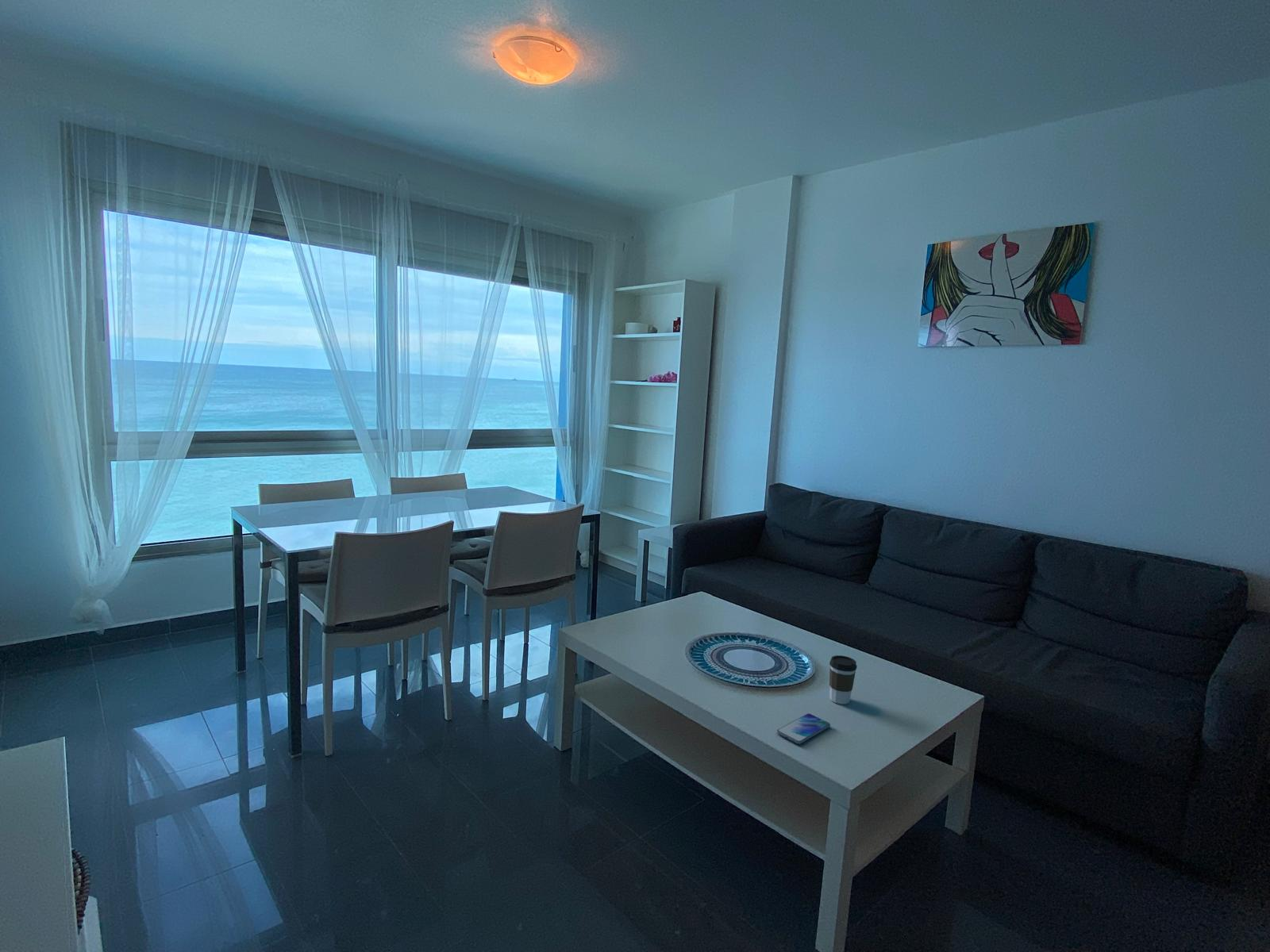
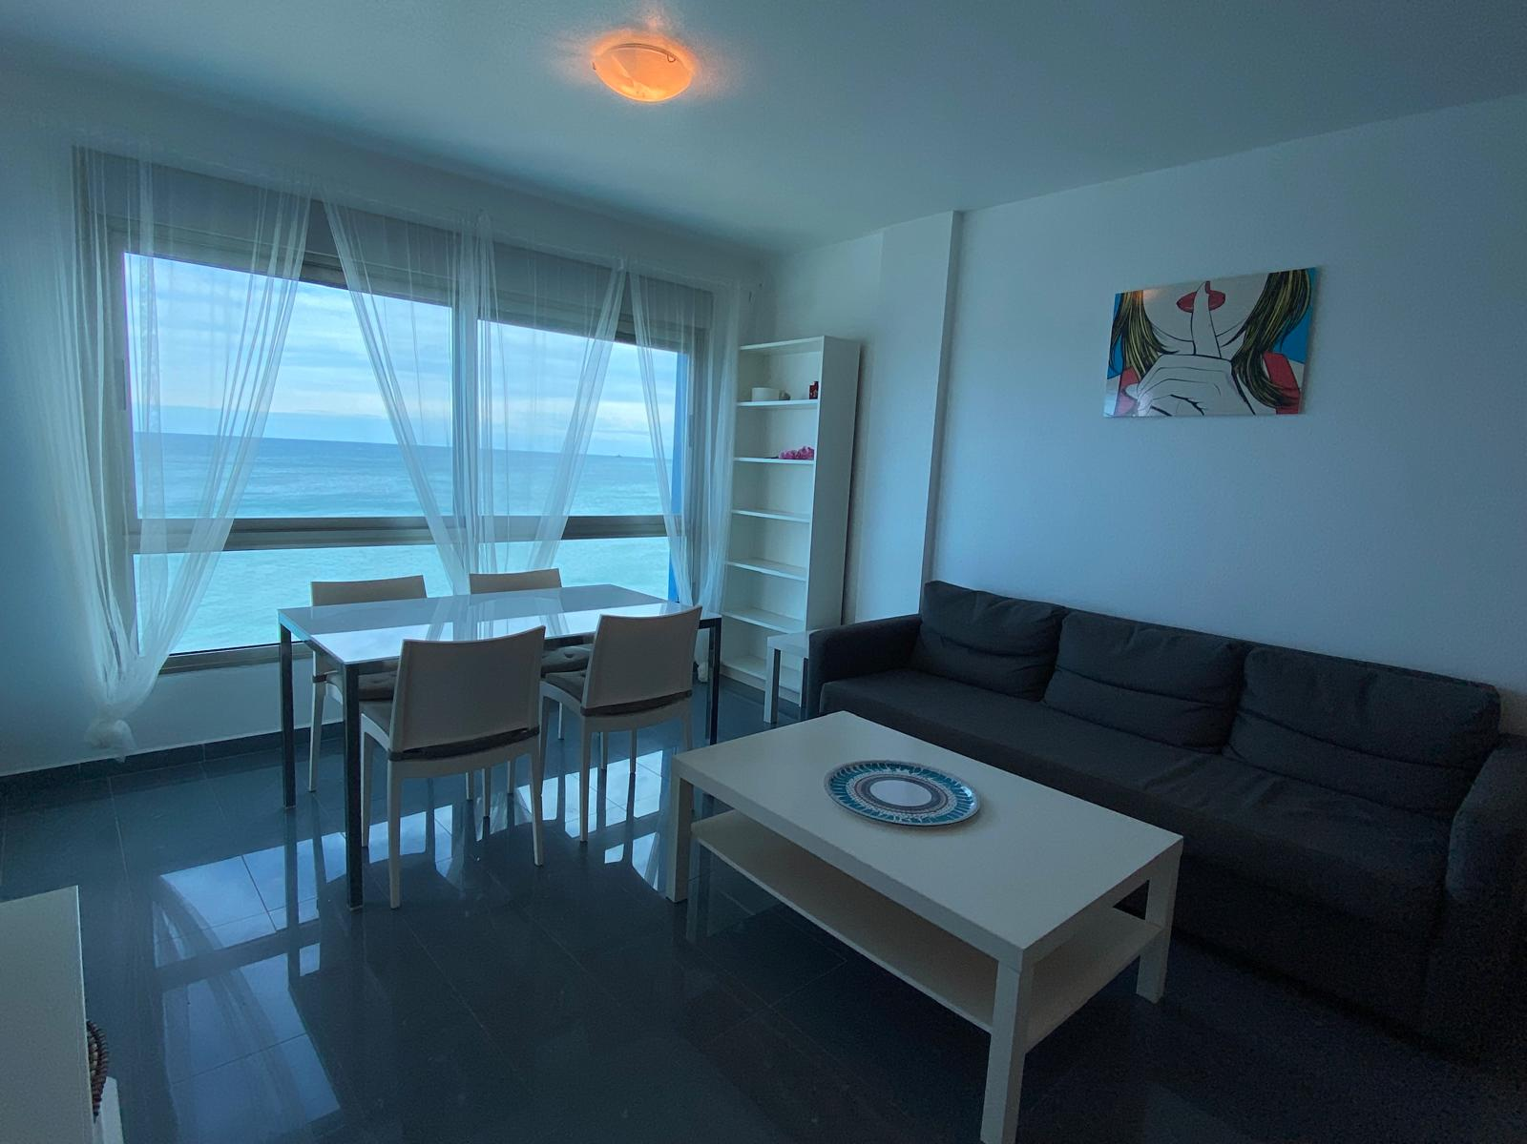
- coffee cup [829,655,857,705]
- smartphone [776,712,831,745]
